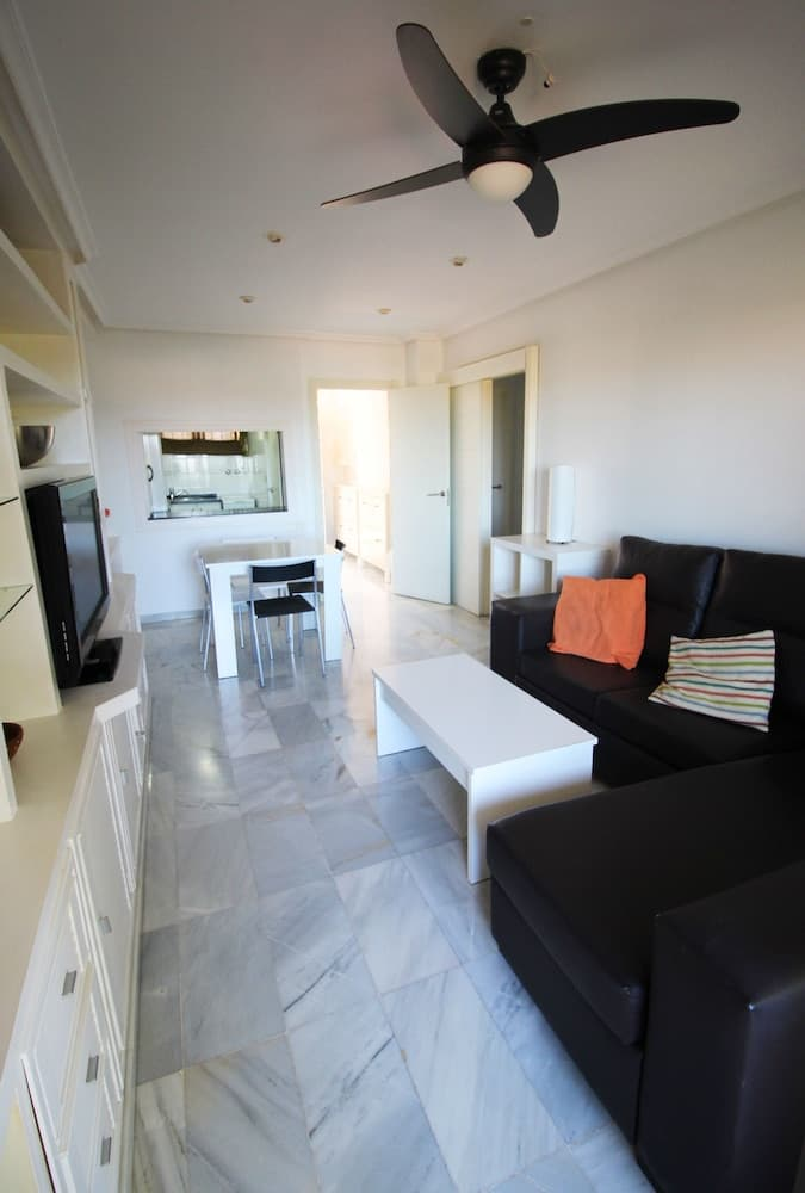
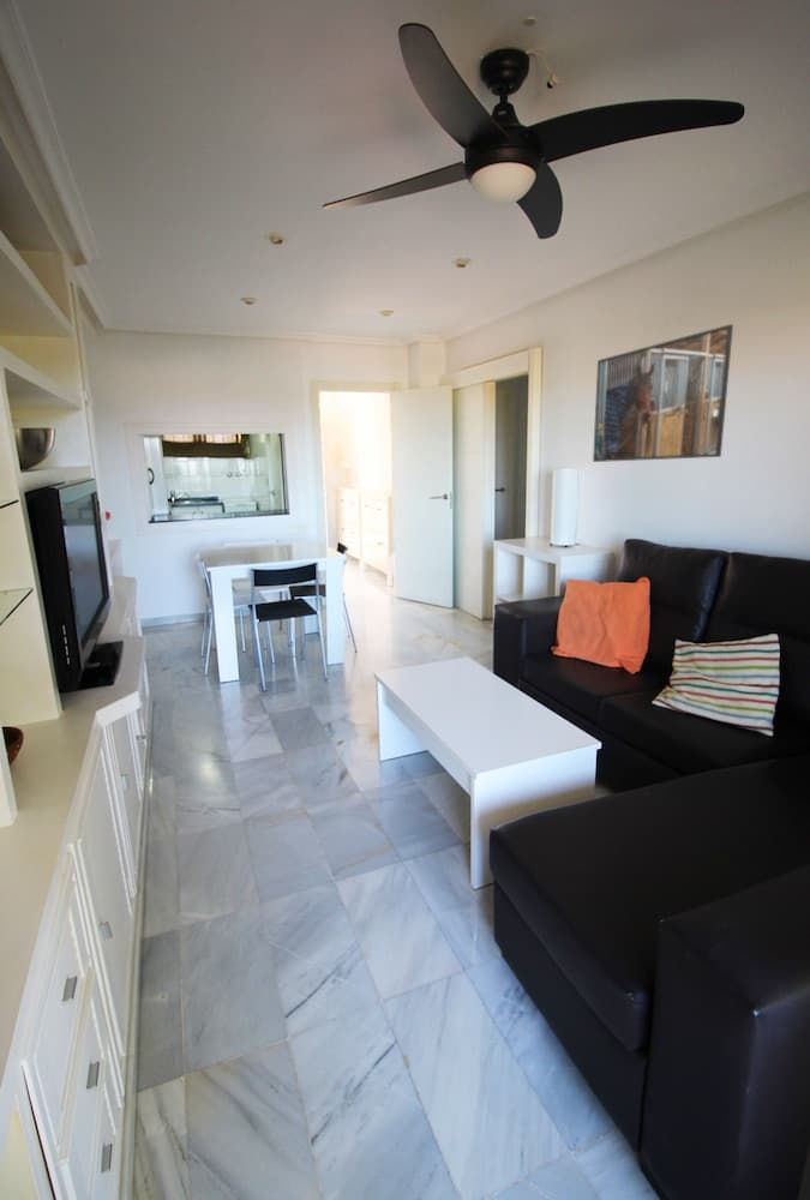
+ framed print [592,323,734,463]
